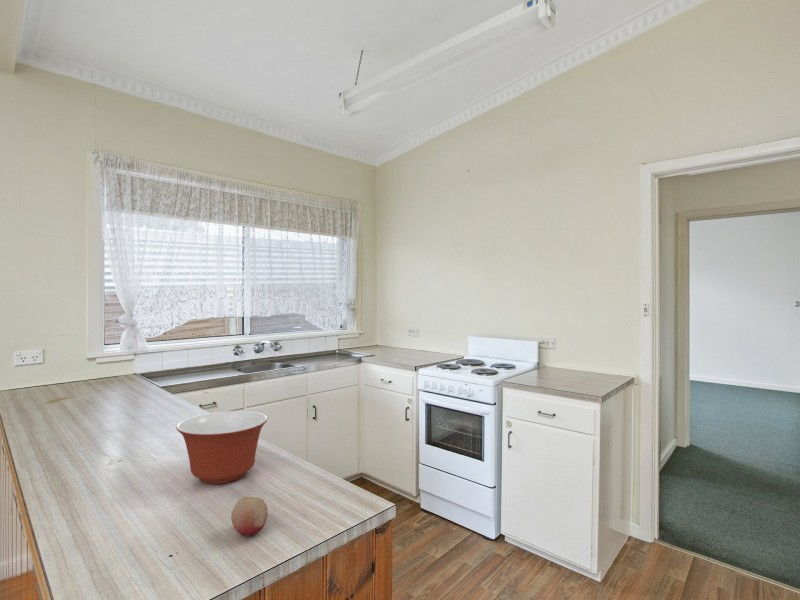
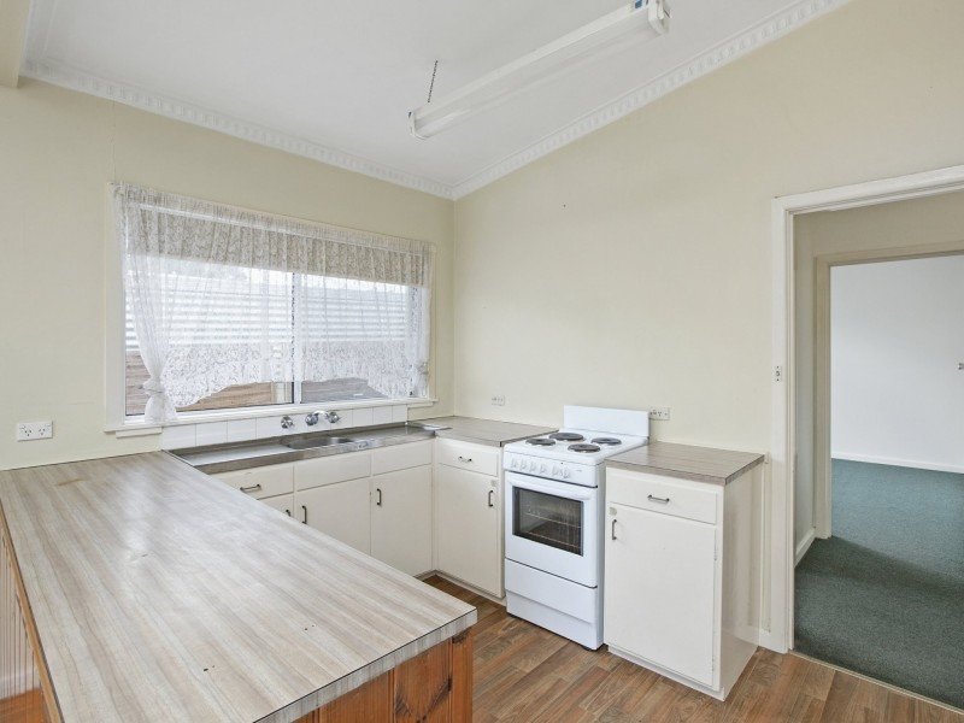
- fruit [230,496,269,537]
- mixing bowl [176,410,269,485]
